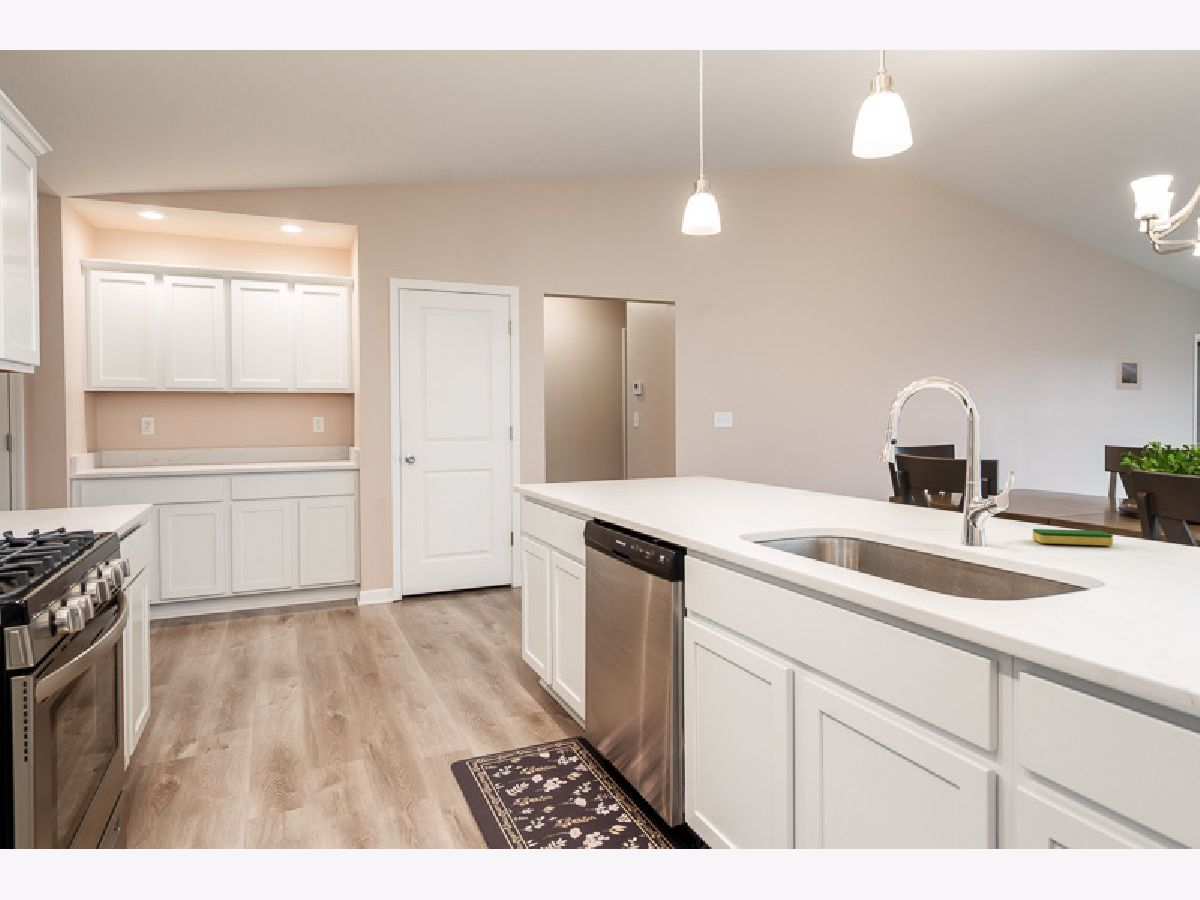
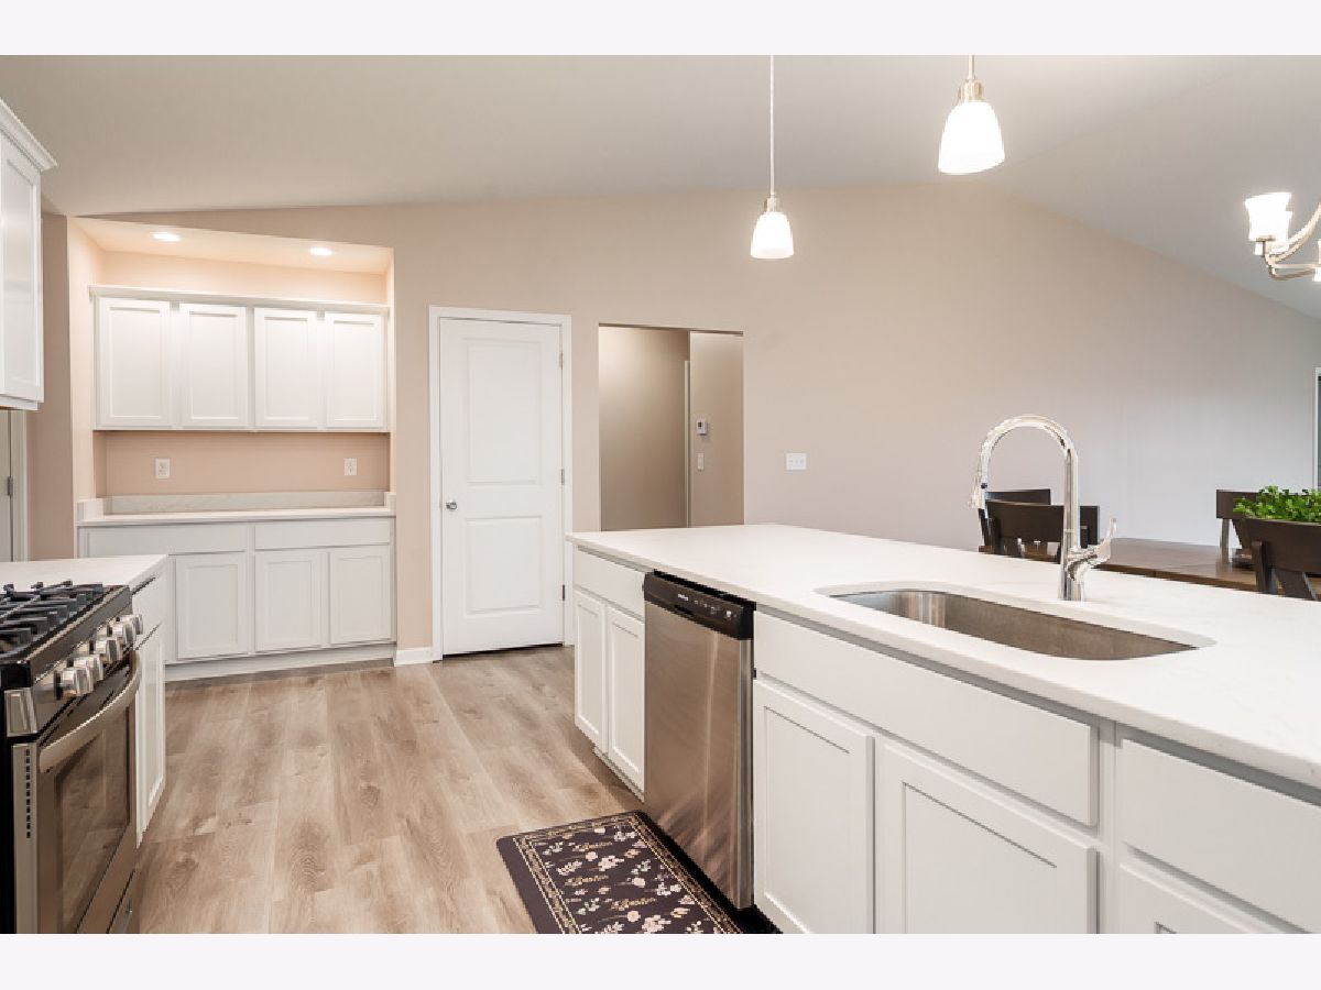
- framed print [1115,355,1143,391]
- dish sponge [1032,528,1114,547]
